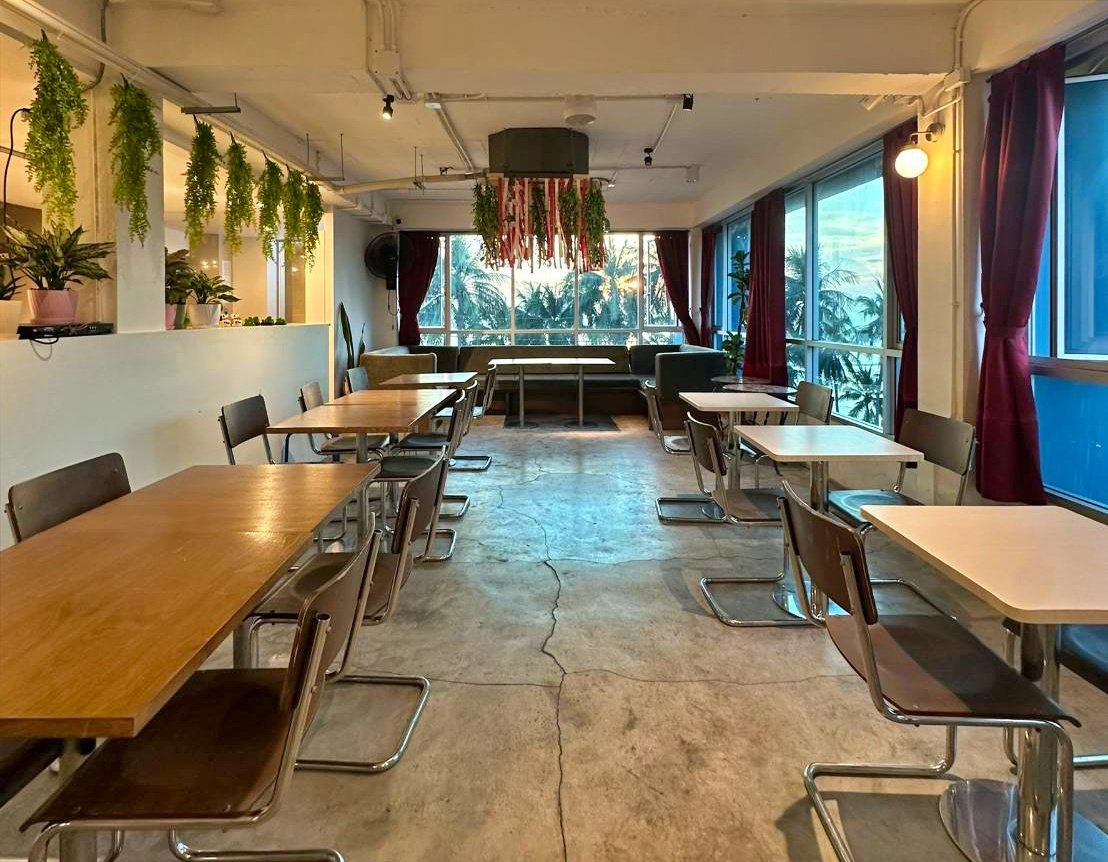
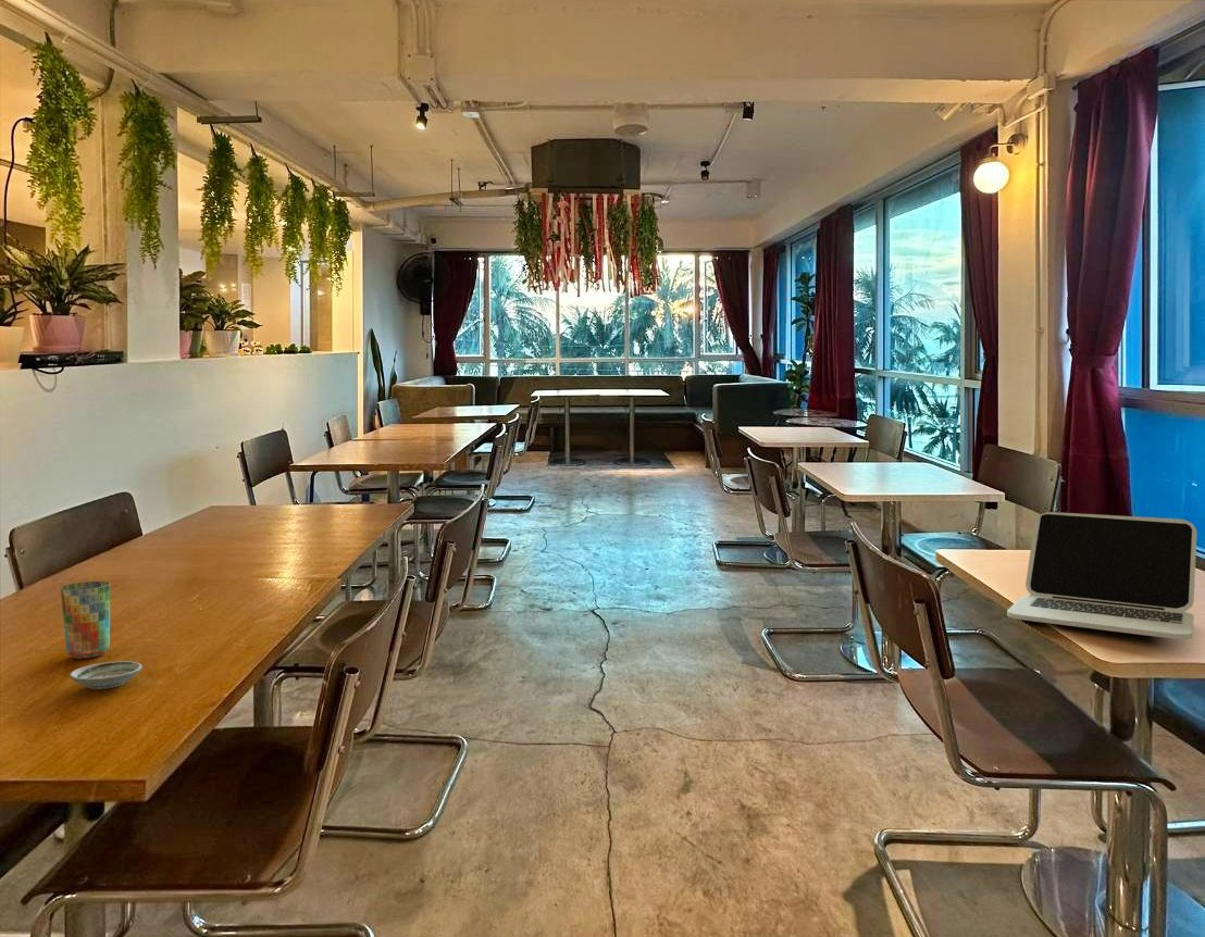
+ cup [60,580,112,660]
+ laptop [1006,511,1197,640]
+ saucer [69,660,142,690]
